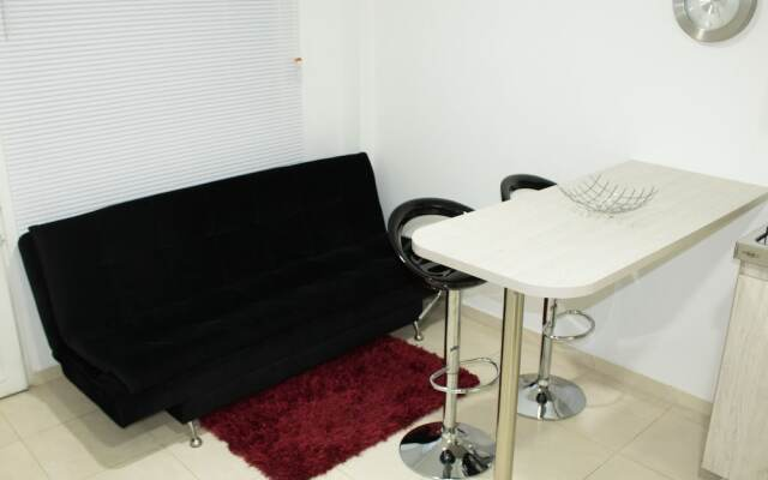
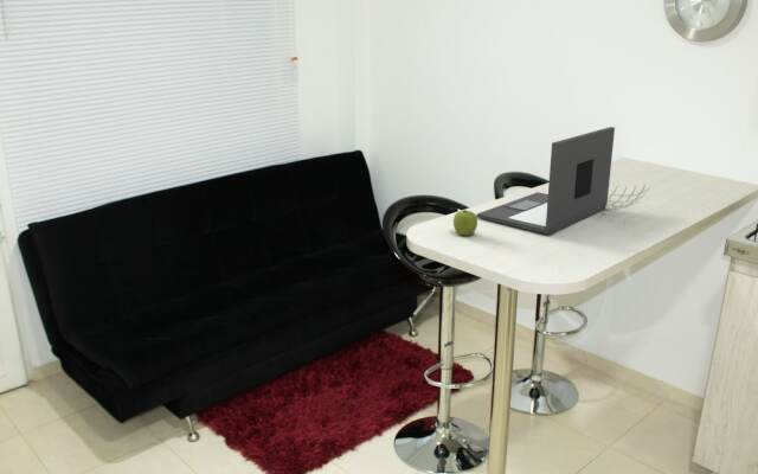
+ fruit [452,207,478,237]
+ laptop [476,126,616,235]
